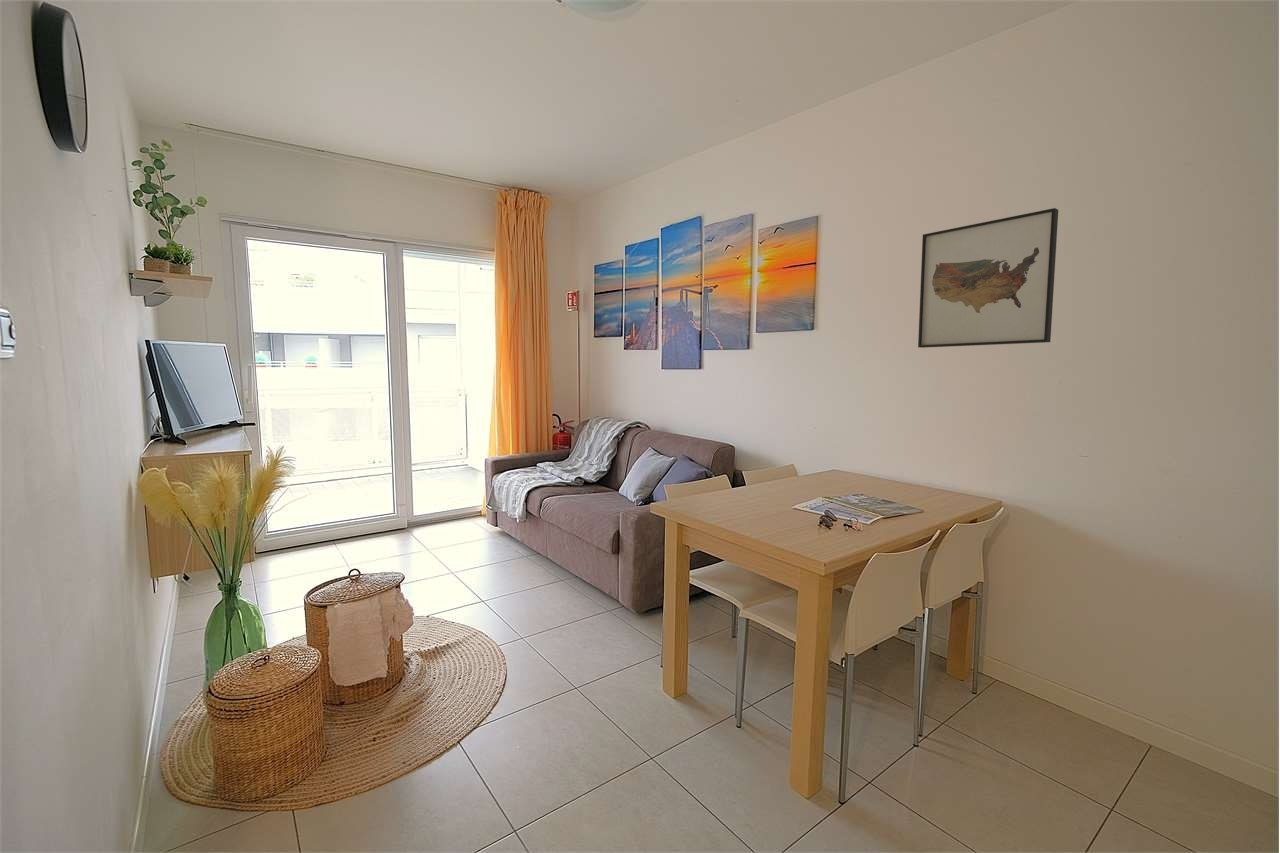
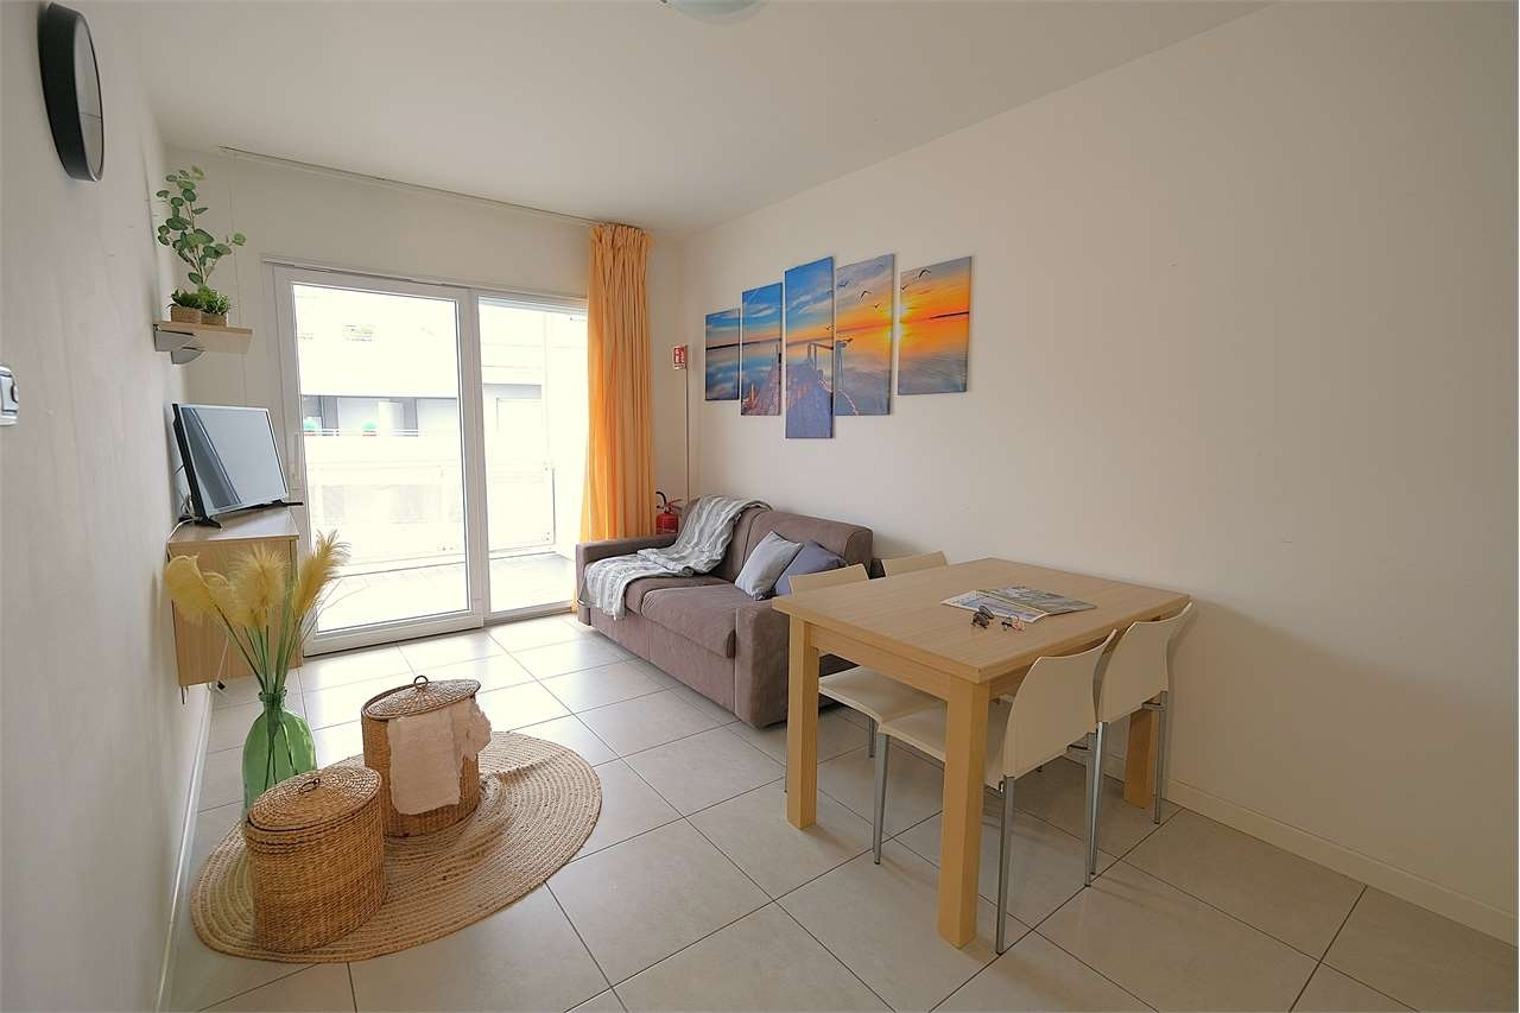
- wall art [917,207,1059,349]
